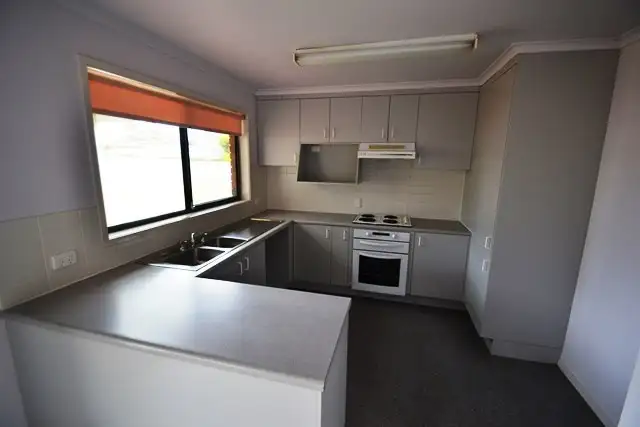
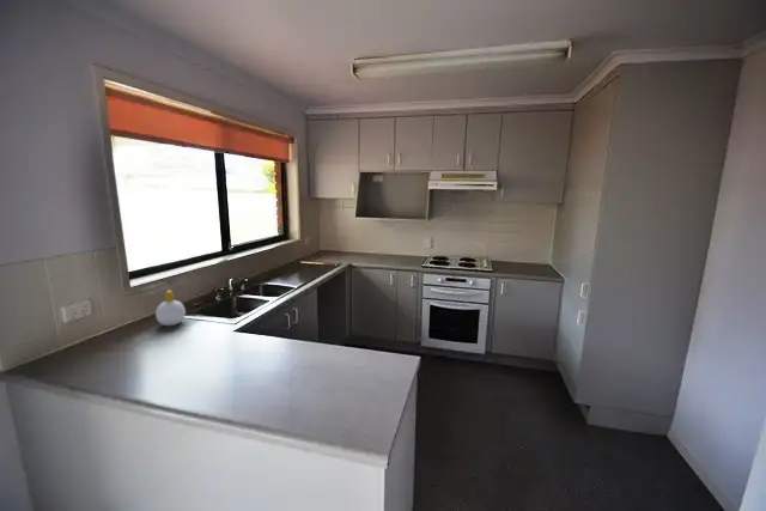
+ soap bottle [154,288,187,327]
